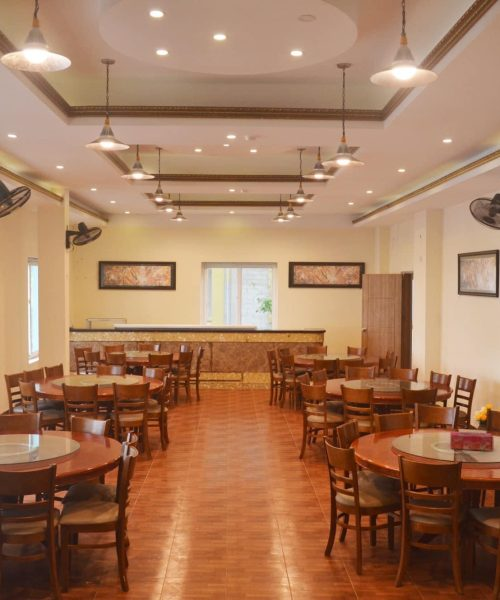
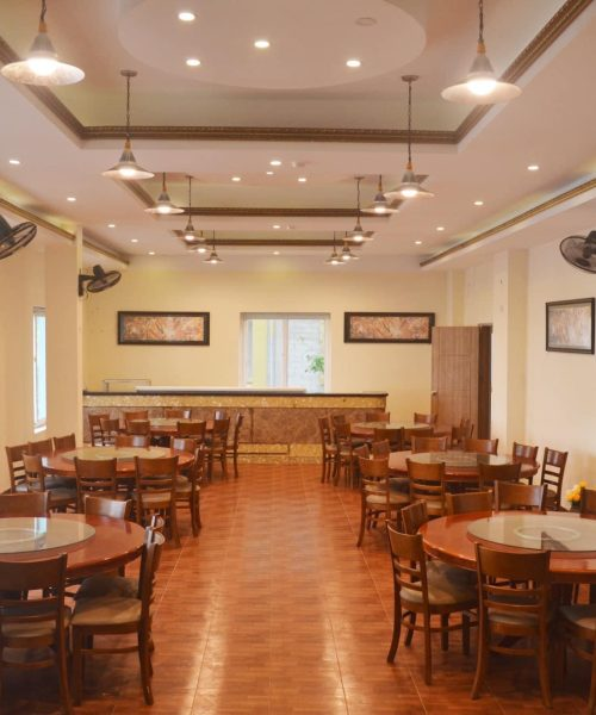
- tissue box [449,431,494,452]
